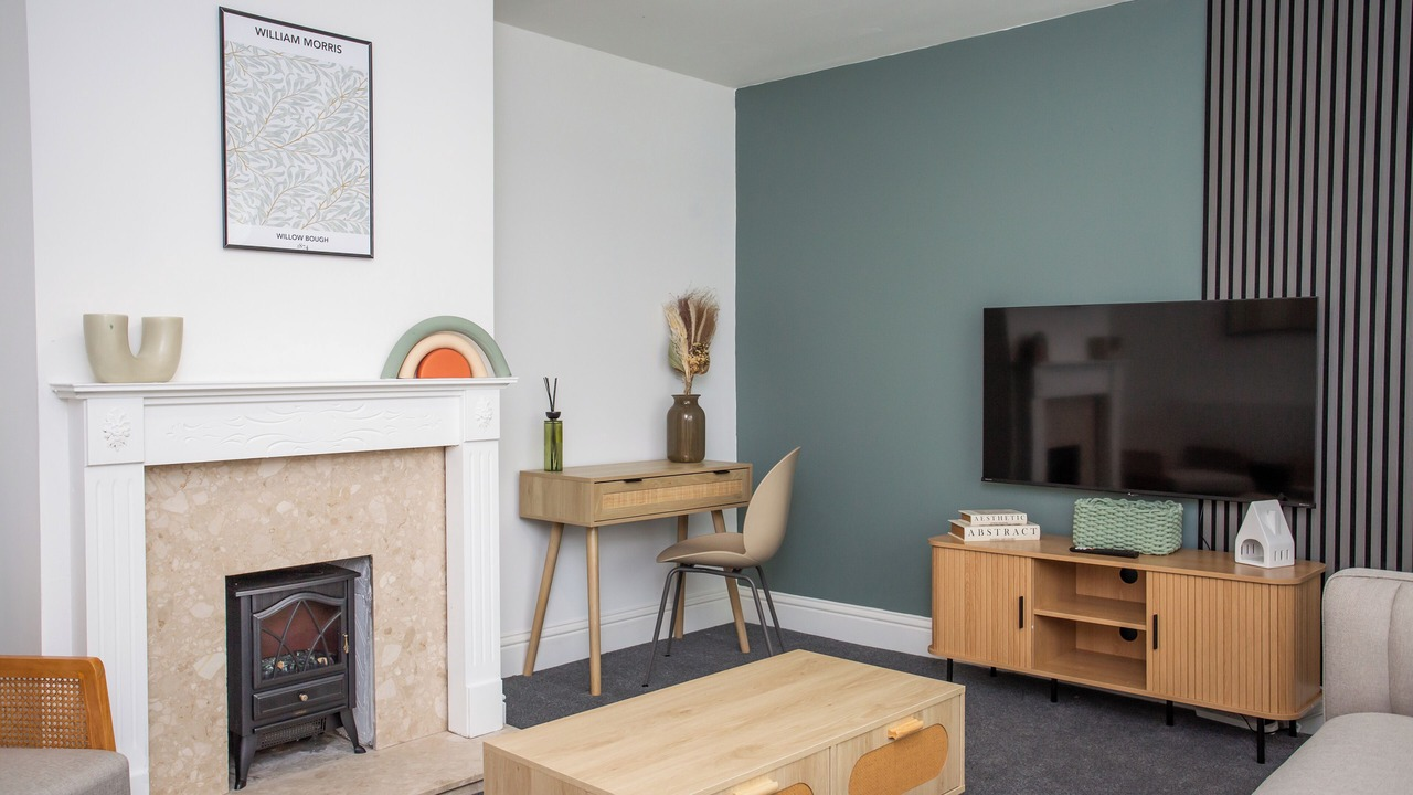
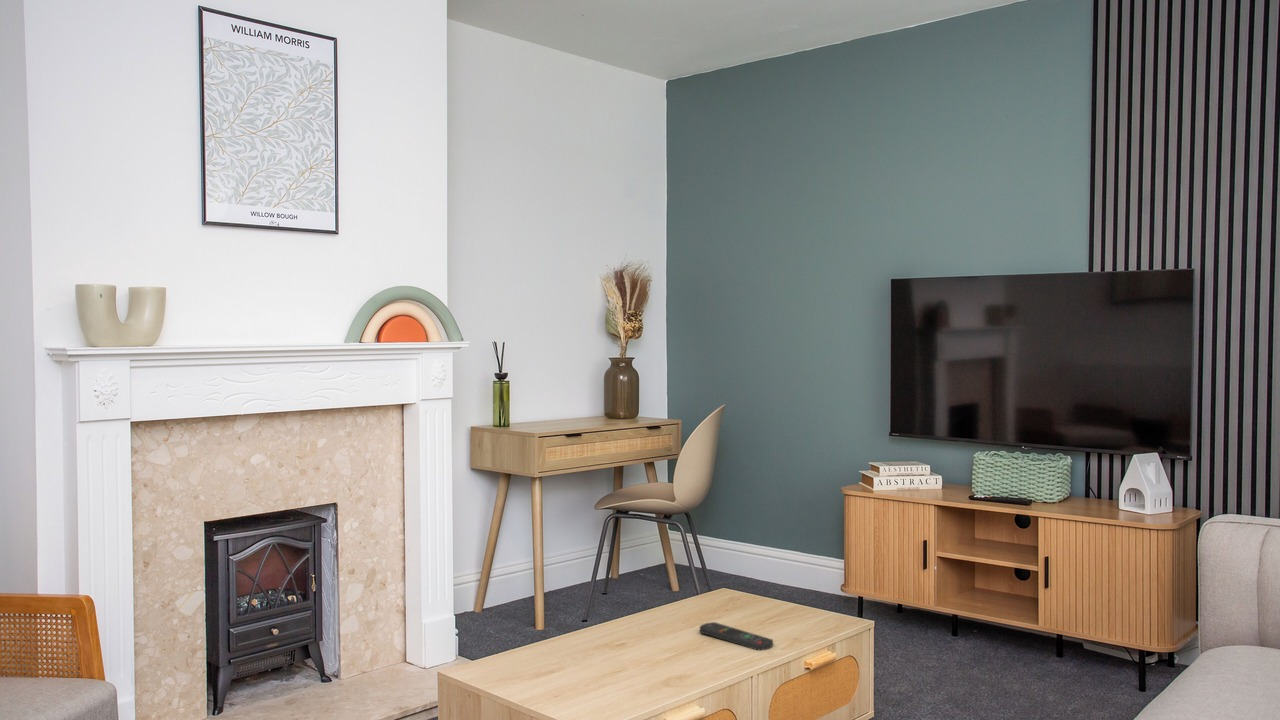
+ remote control [699,621,774,651]
